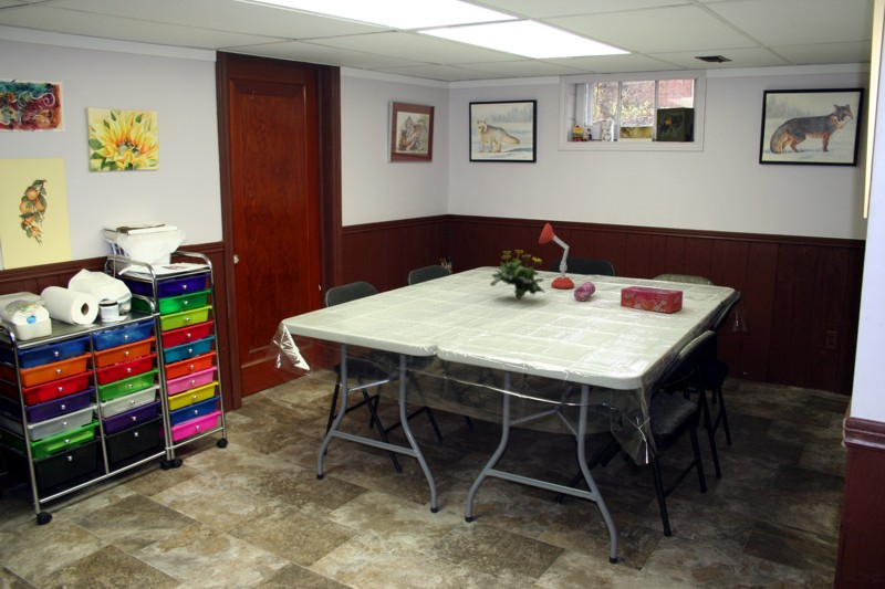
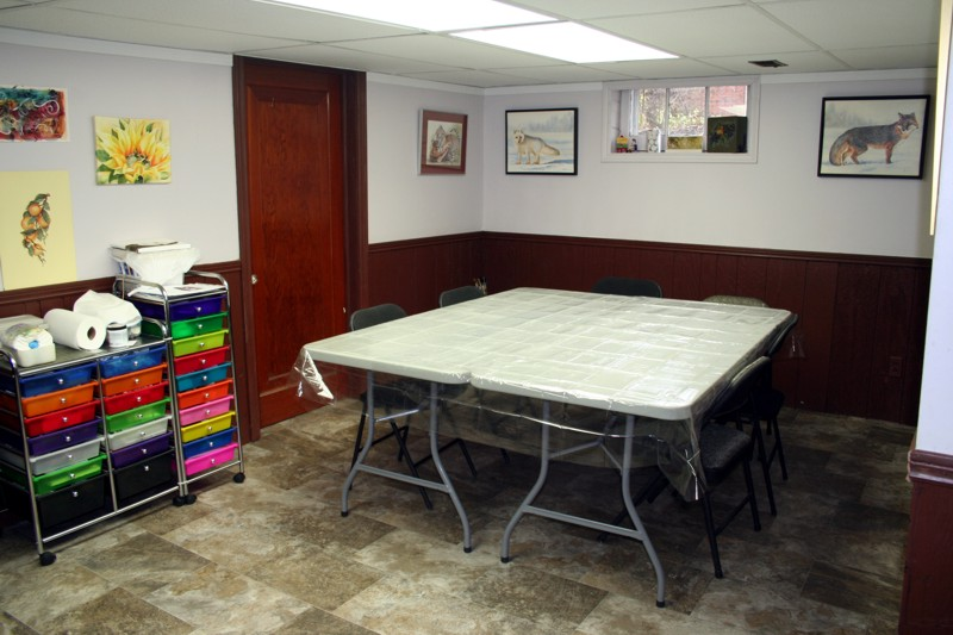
- pencil case [573,281,596,302]
- tissue box [620,285,684,314]
- desk lamp [538,222,575,290]
- flowering plant [489,249,546,301]
